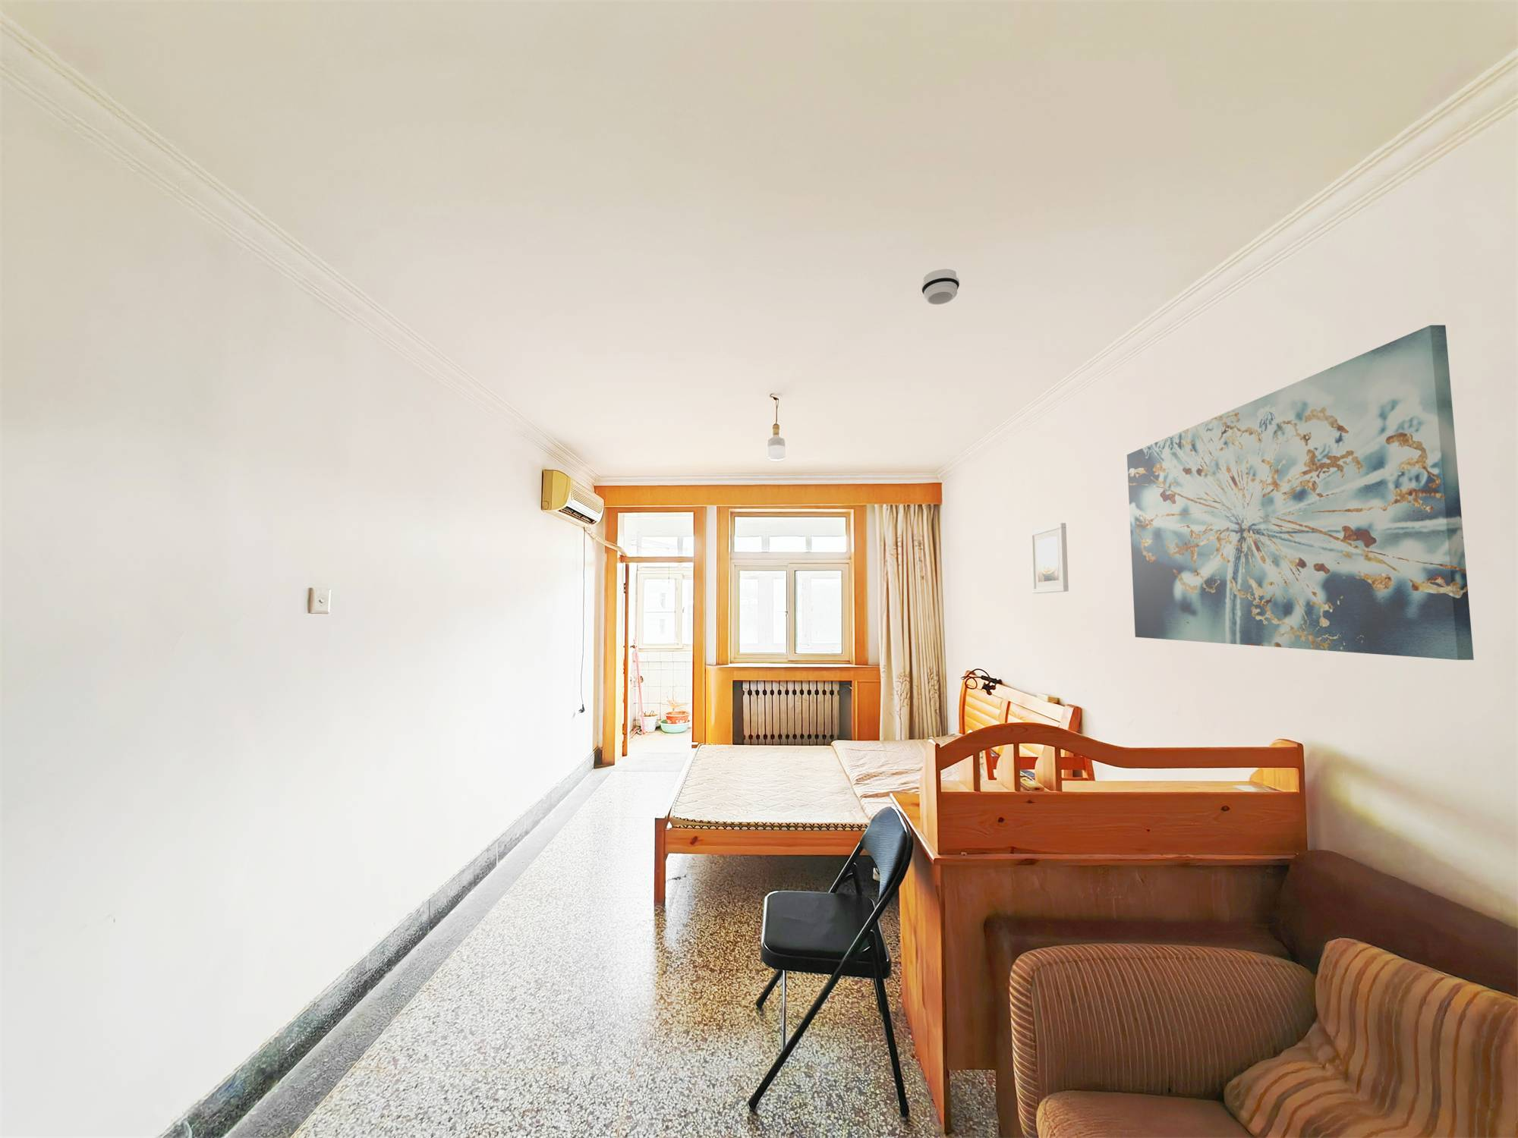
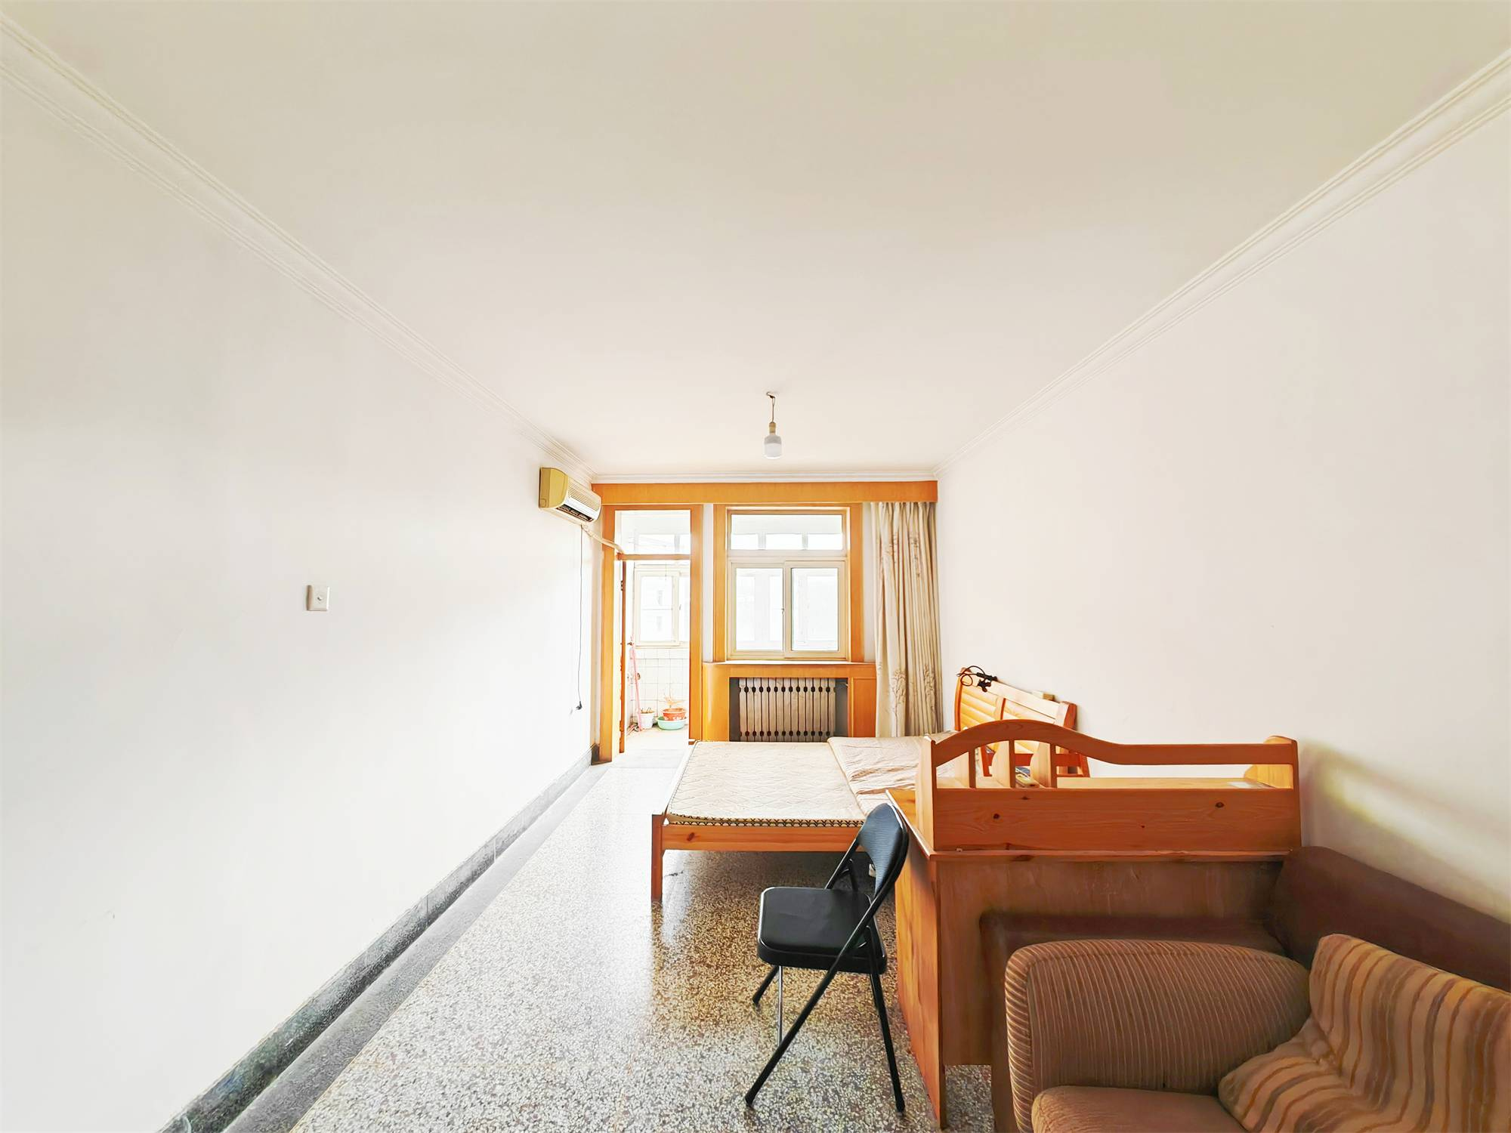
- wall art [1126,324,1475,661]
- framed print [1030,522,1070,594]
- smoke detector [920,269,960,305]
